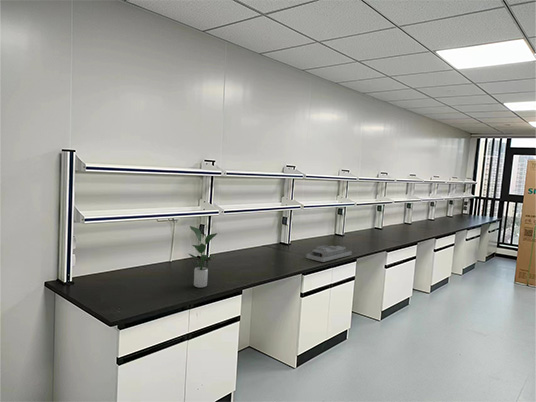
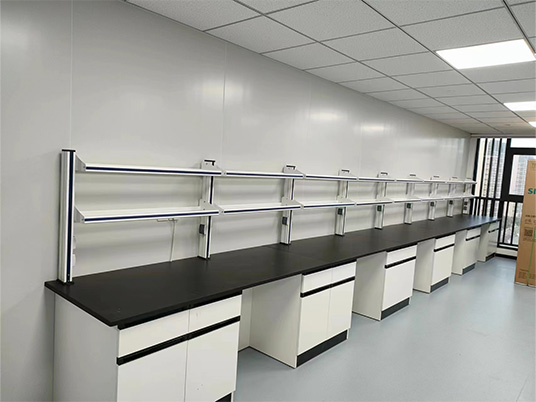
- potted plant [187,225,218,289]
- desk organizer [305,244,353,263]
